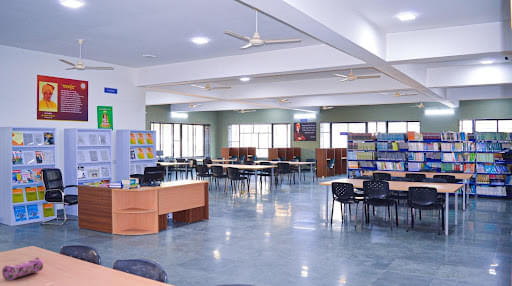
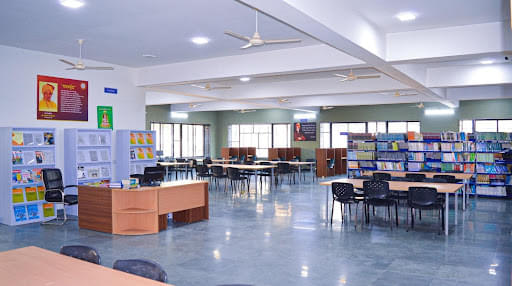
- pencil case [1,257,44,282]
